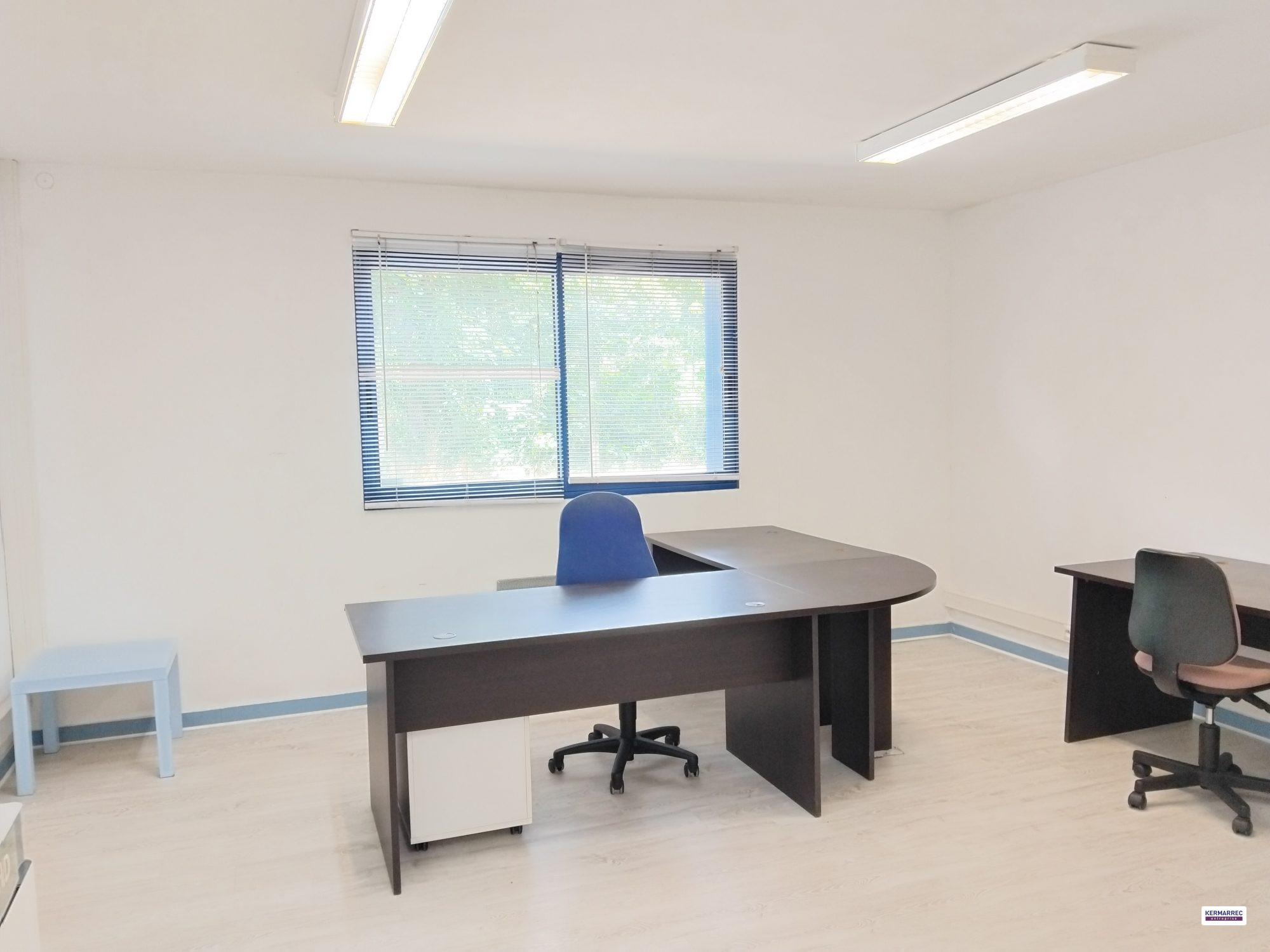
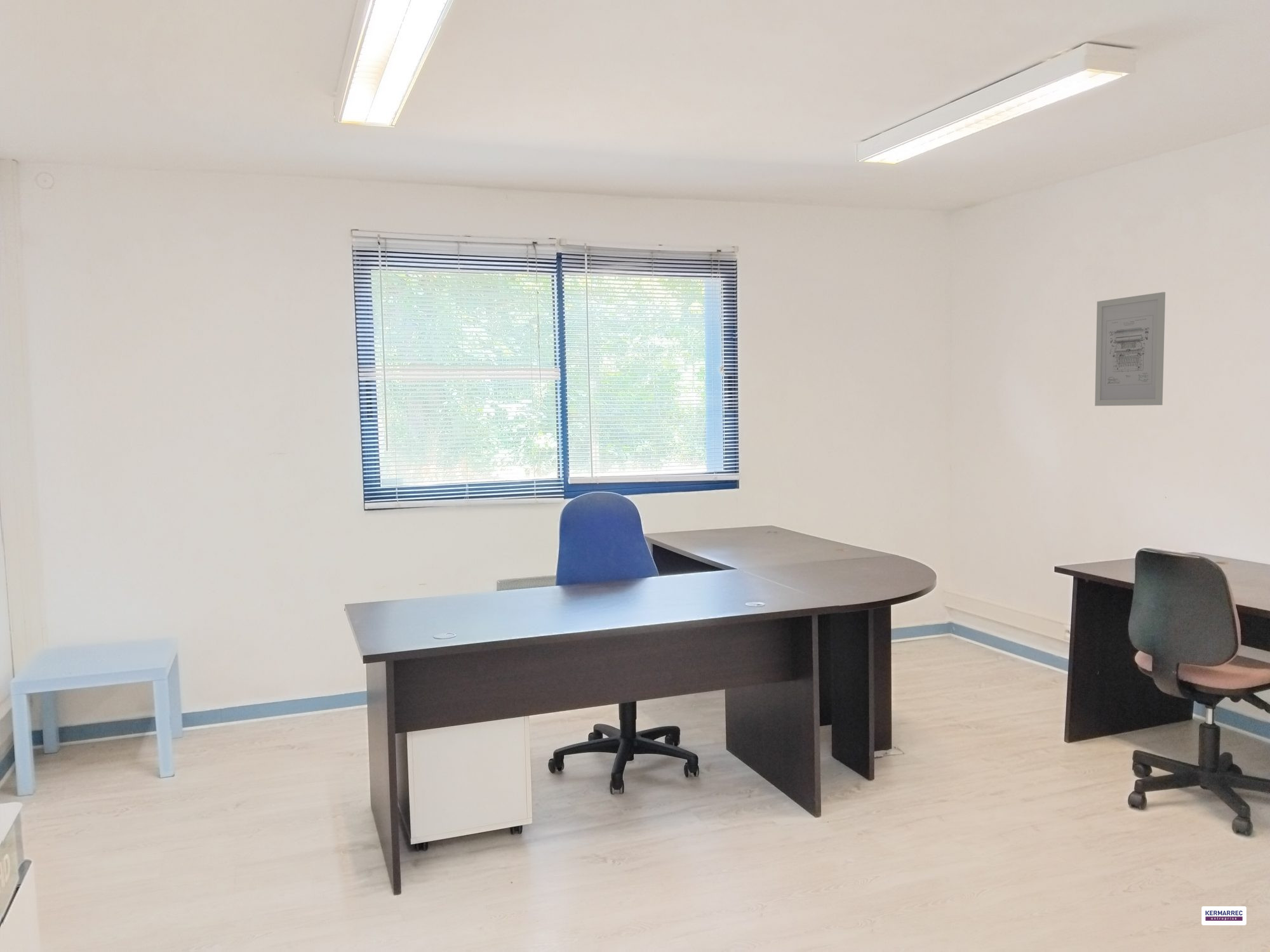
+ wall art [1094,291,1166,406]
